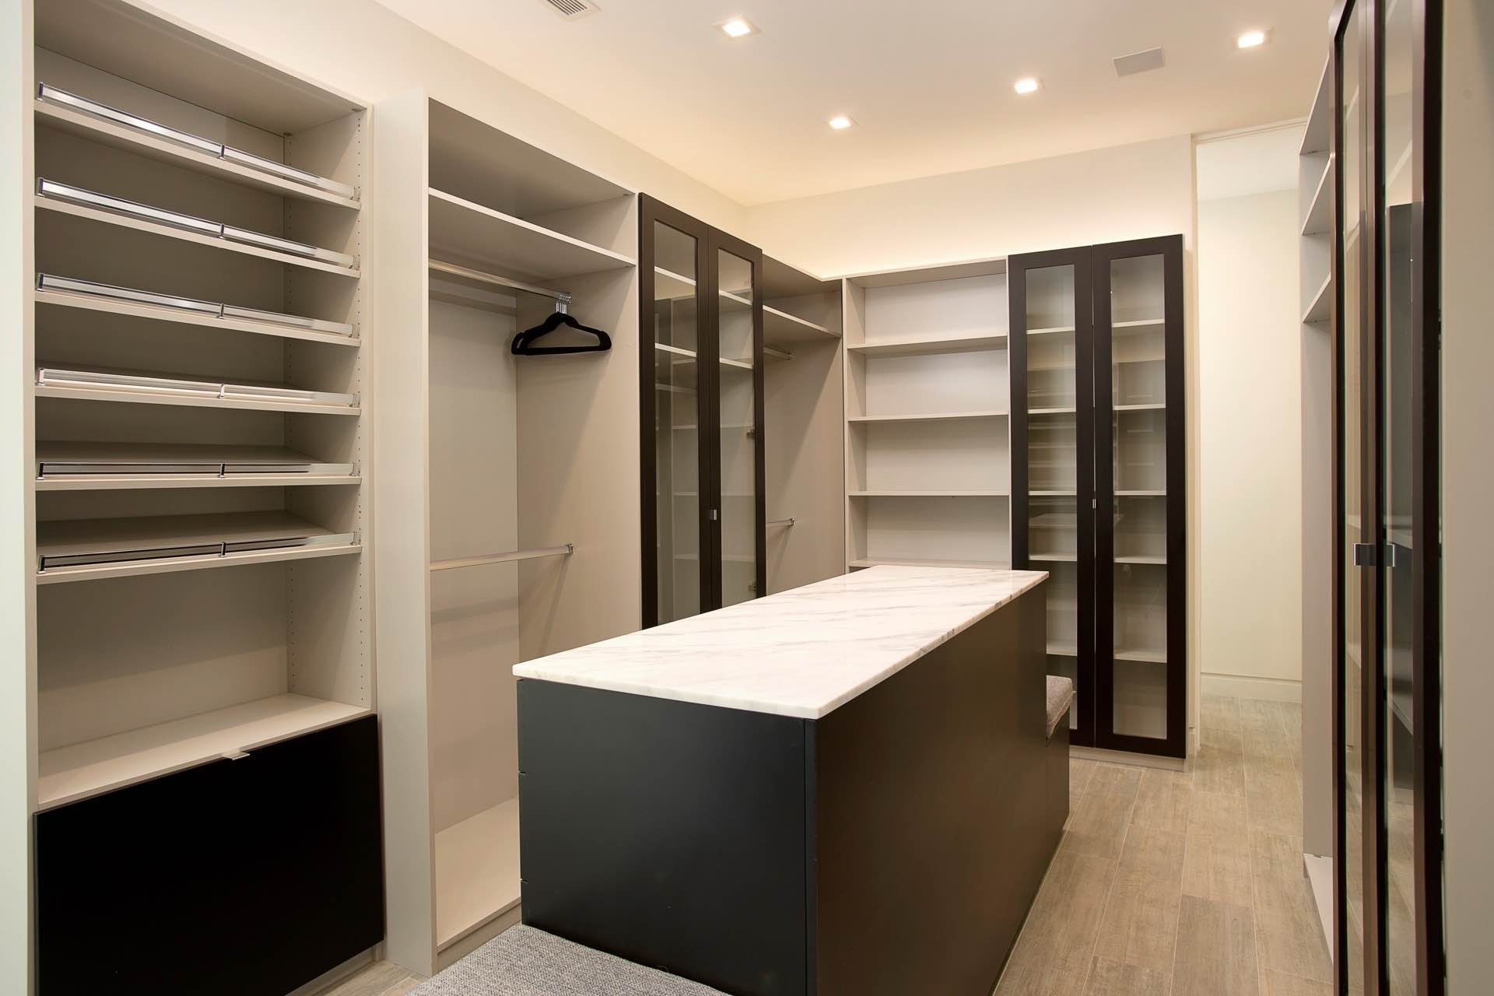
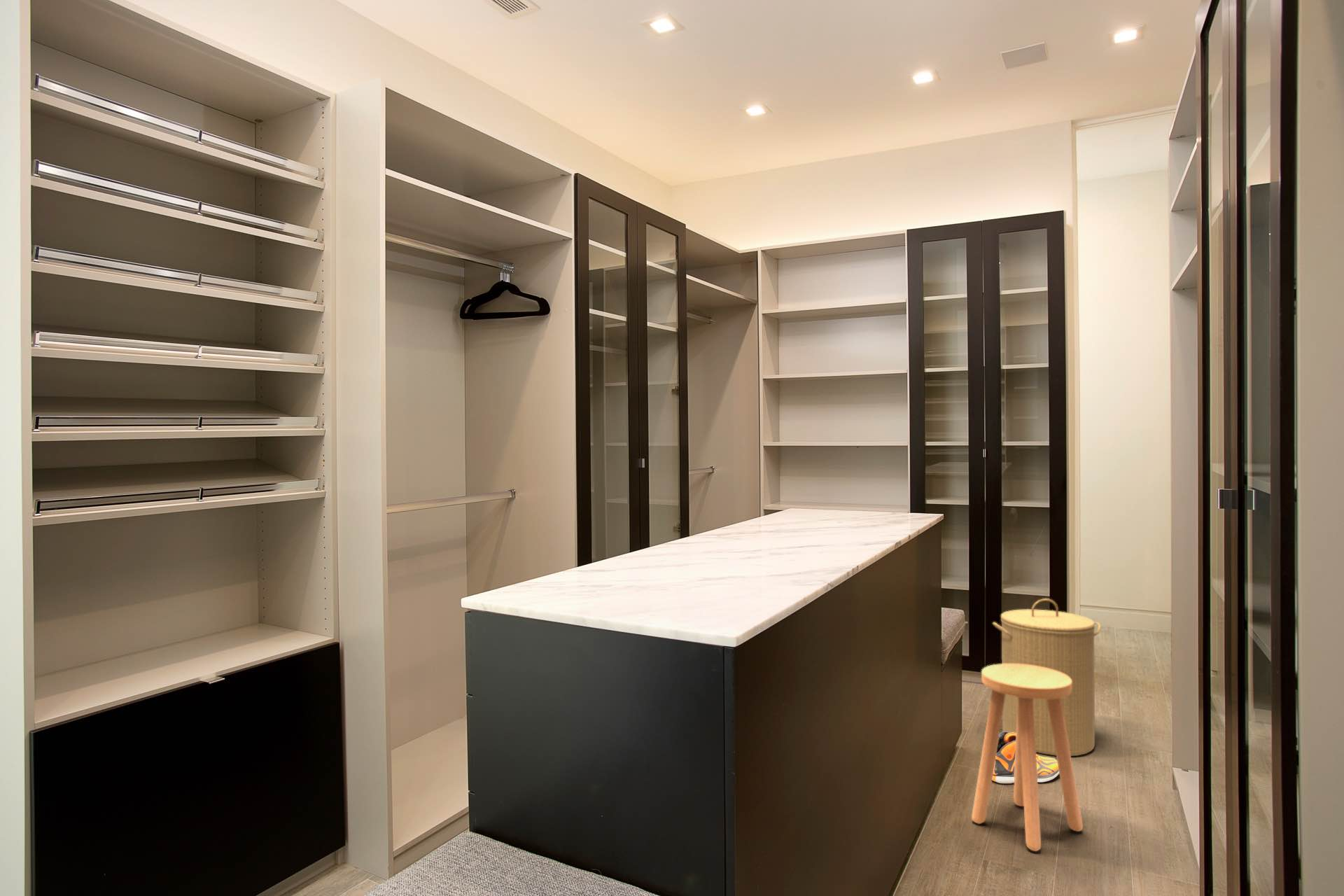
+ stool [971,663,1084,852]
+ laundry hamper [992,598,1102,757]
+ sneaker [992,731,1060,784]
